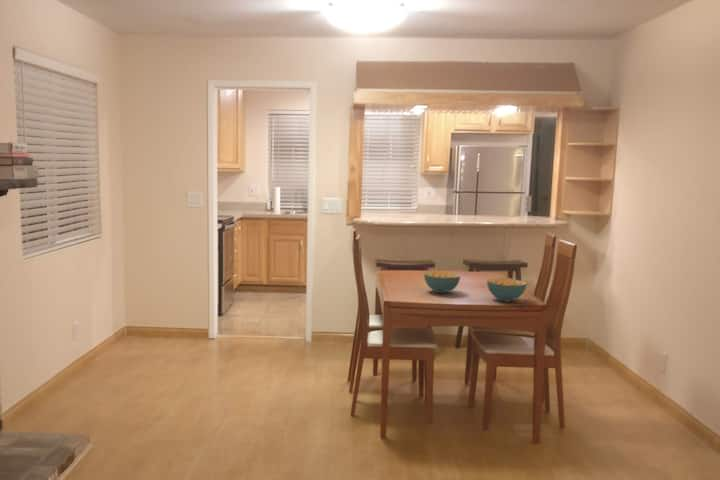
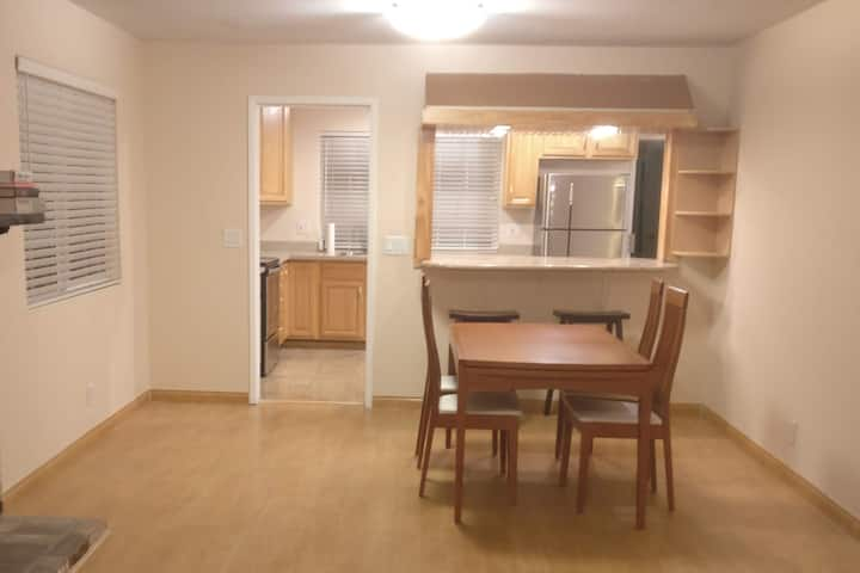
- cereal bowl [486,277,528,302]
- cereal bowl [423,270,461,294]
